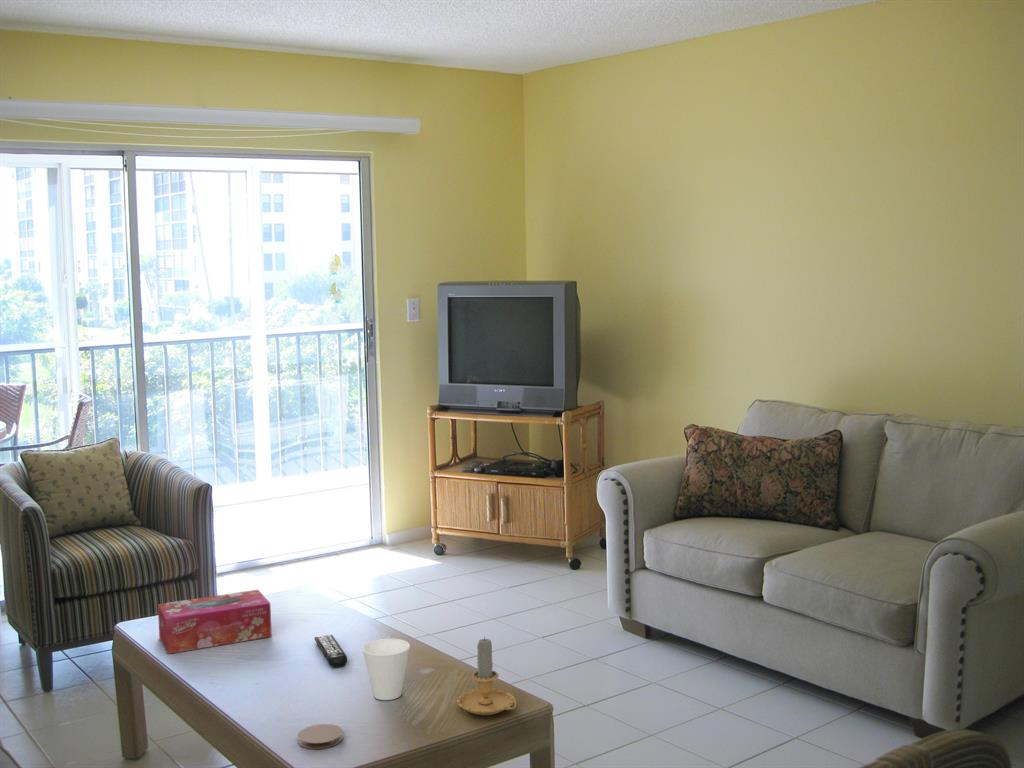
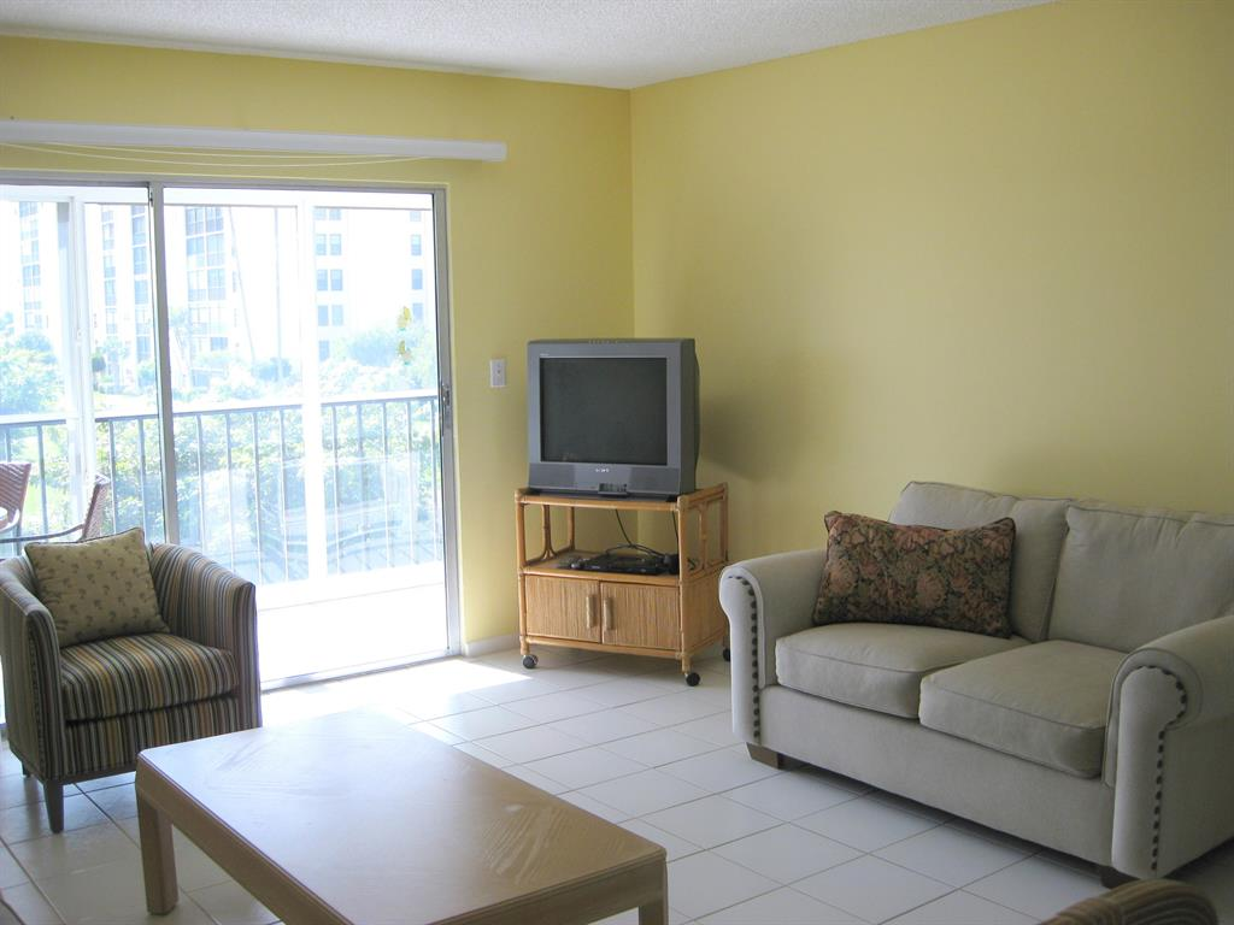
- coaster [297,723,344,750]
- candle [456,635,517,716]
- cup [361,638,411,701]
- remote control [314,634,348,668]
- tissue box [157,589,273,655]
